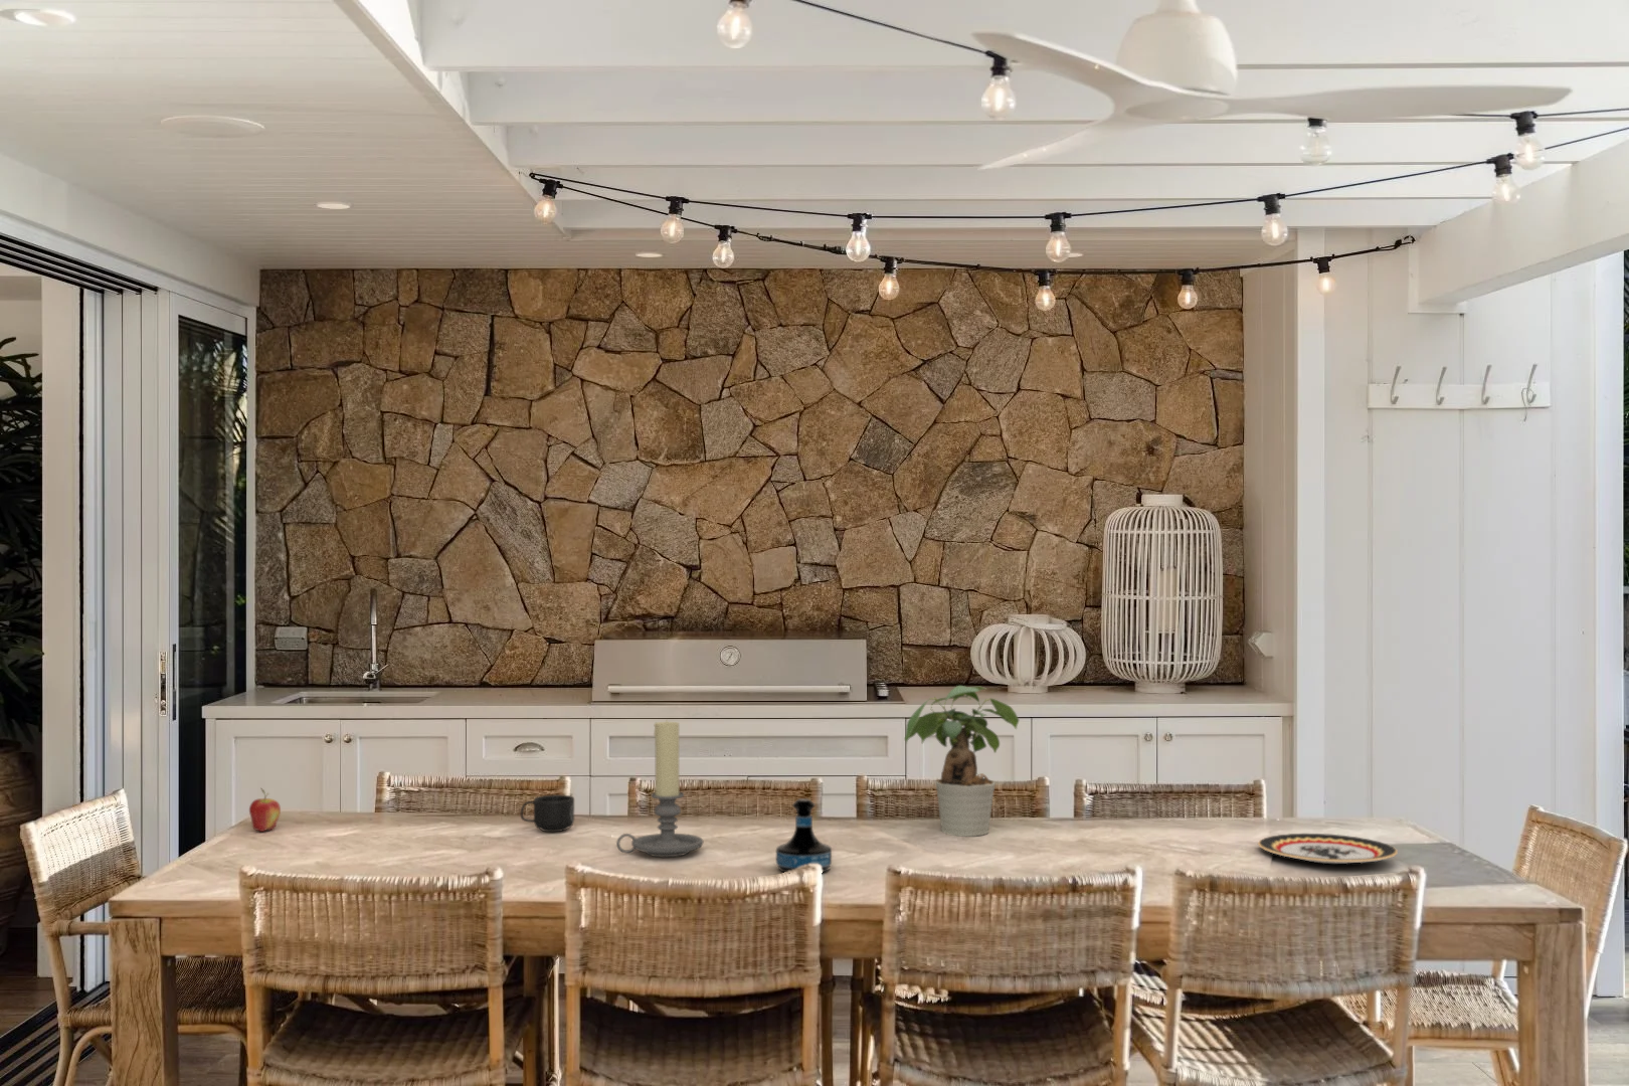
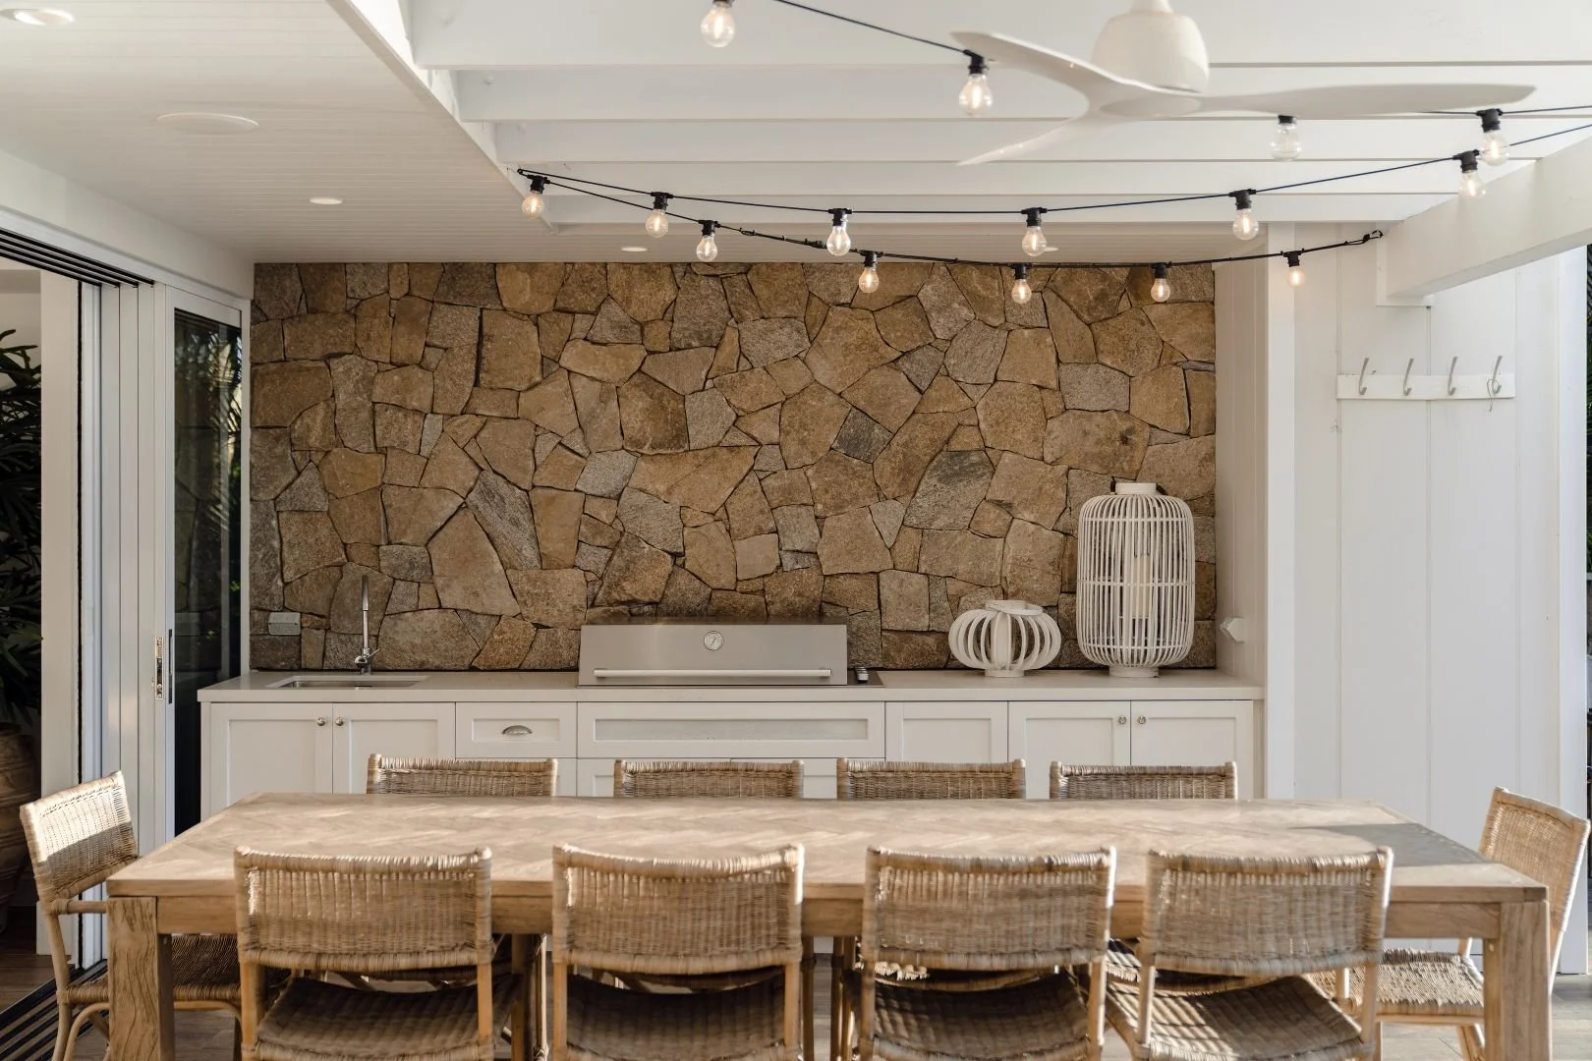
- fruit [248,788,281,833]
- candle holder [616,719,704,858]
- plate [1257,833,1399,864]
- potted plant [903,685,1019,838]
- mug [520,794,576,833]
- tequila bottle [776,798,833,873]
